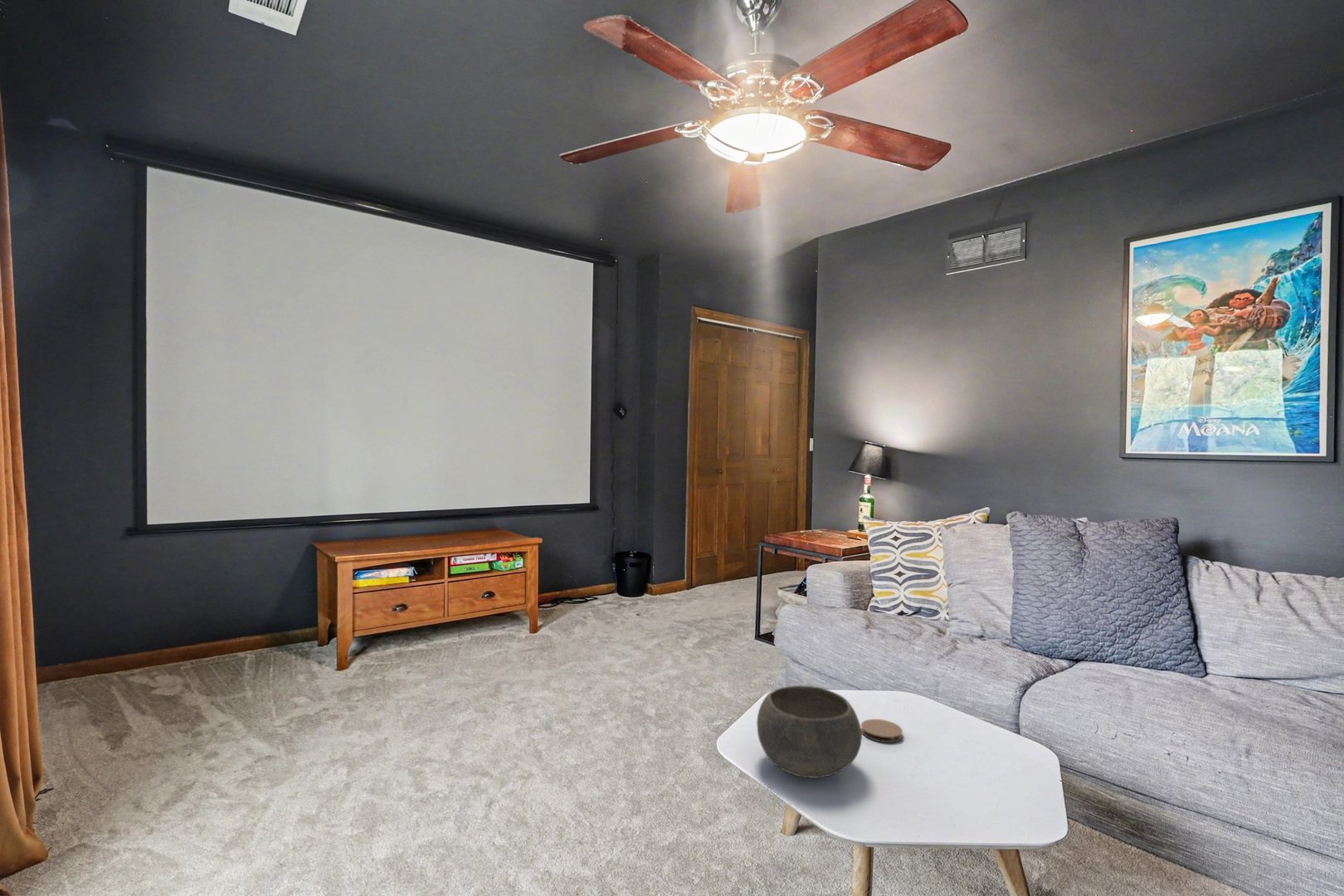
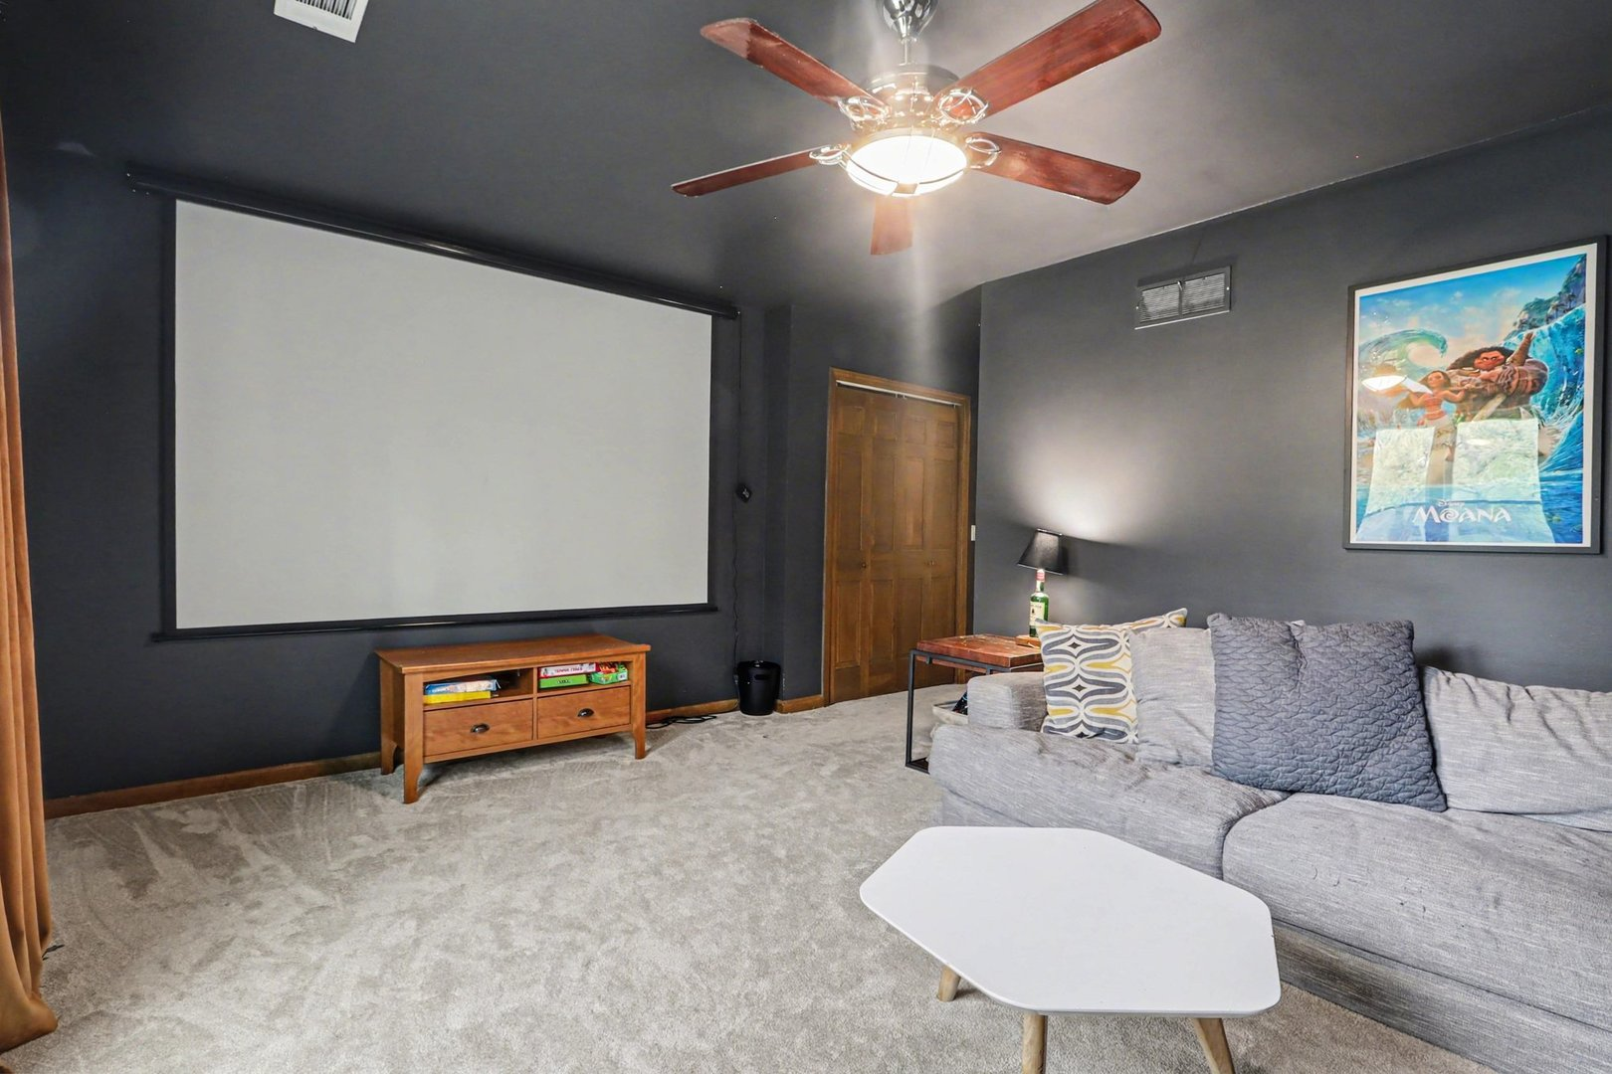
- bowl [756,684,863,779]
- coaster [860,718,903,743]
